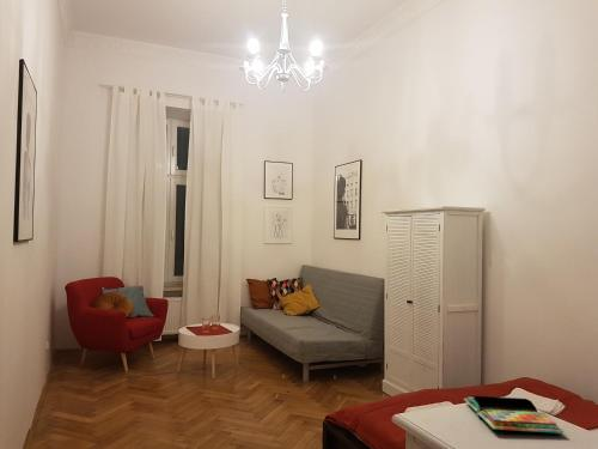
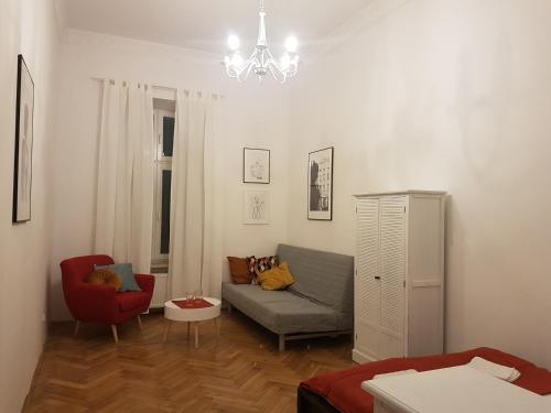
- book [463,395,565,435]
